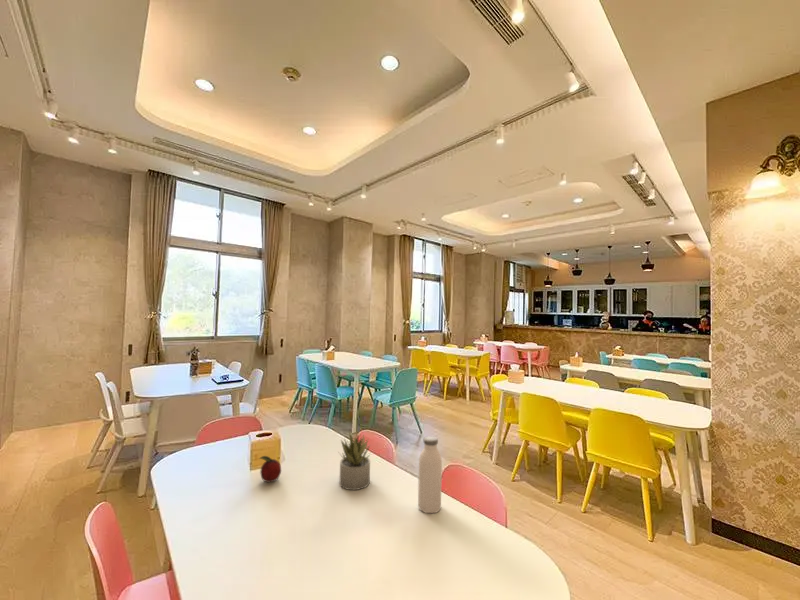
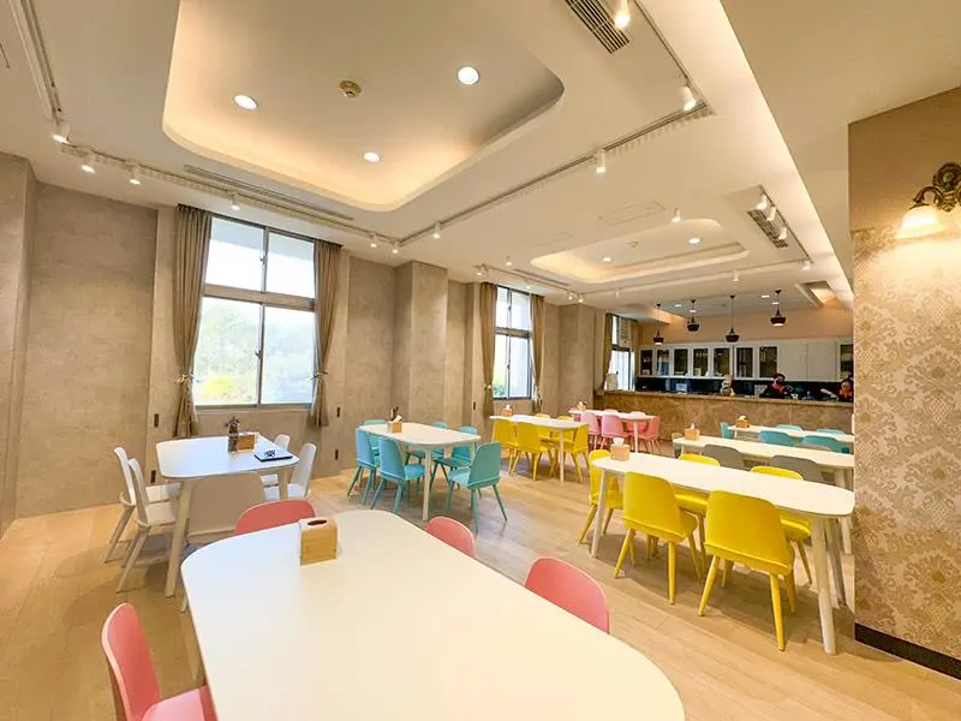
- fruit [258,455,282,483]
- water bottle [417,435,443,514]
- succulent plant [338,432,372,491]
